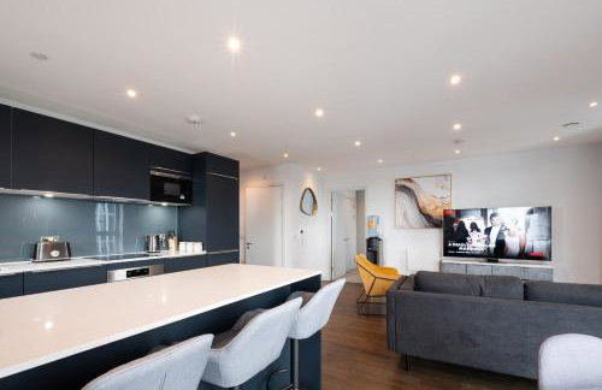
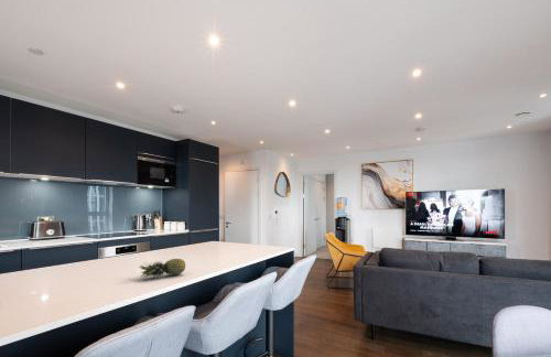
+ fruit [139,258,186,282]
